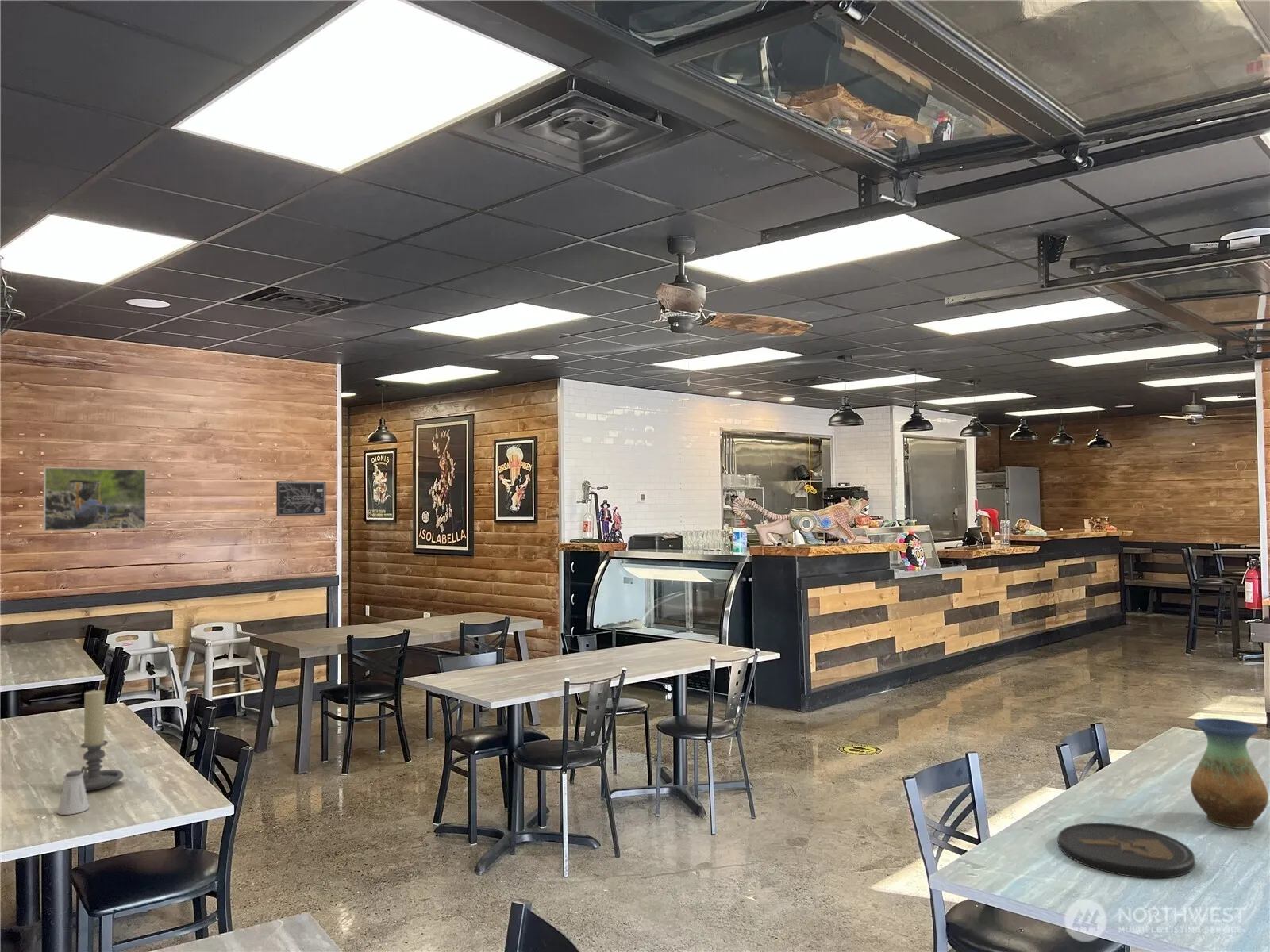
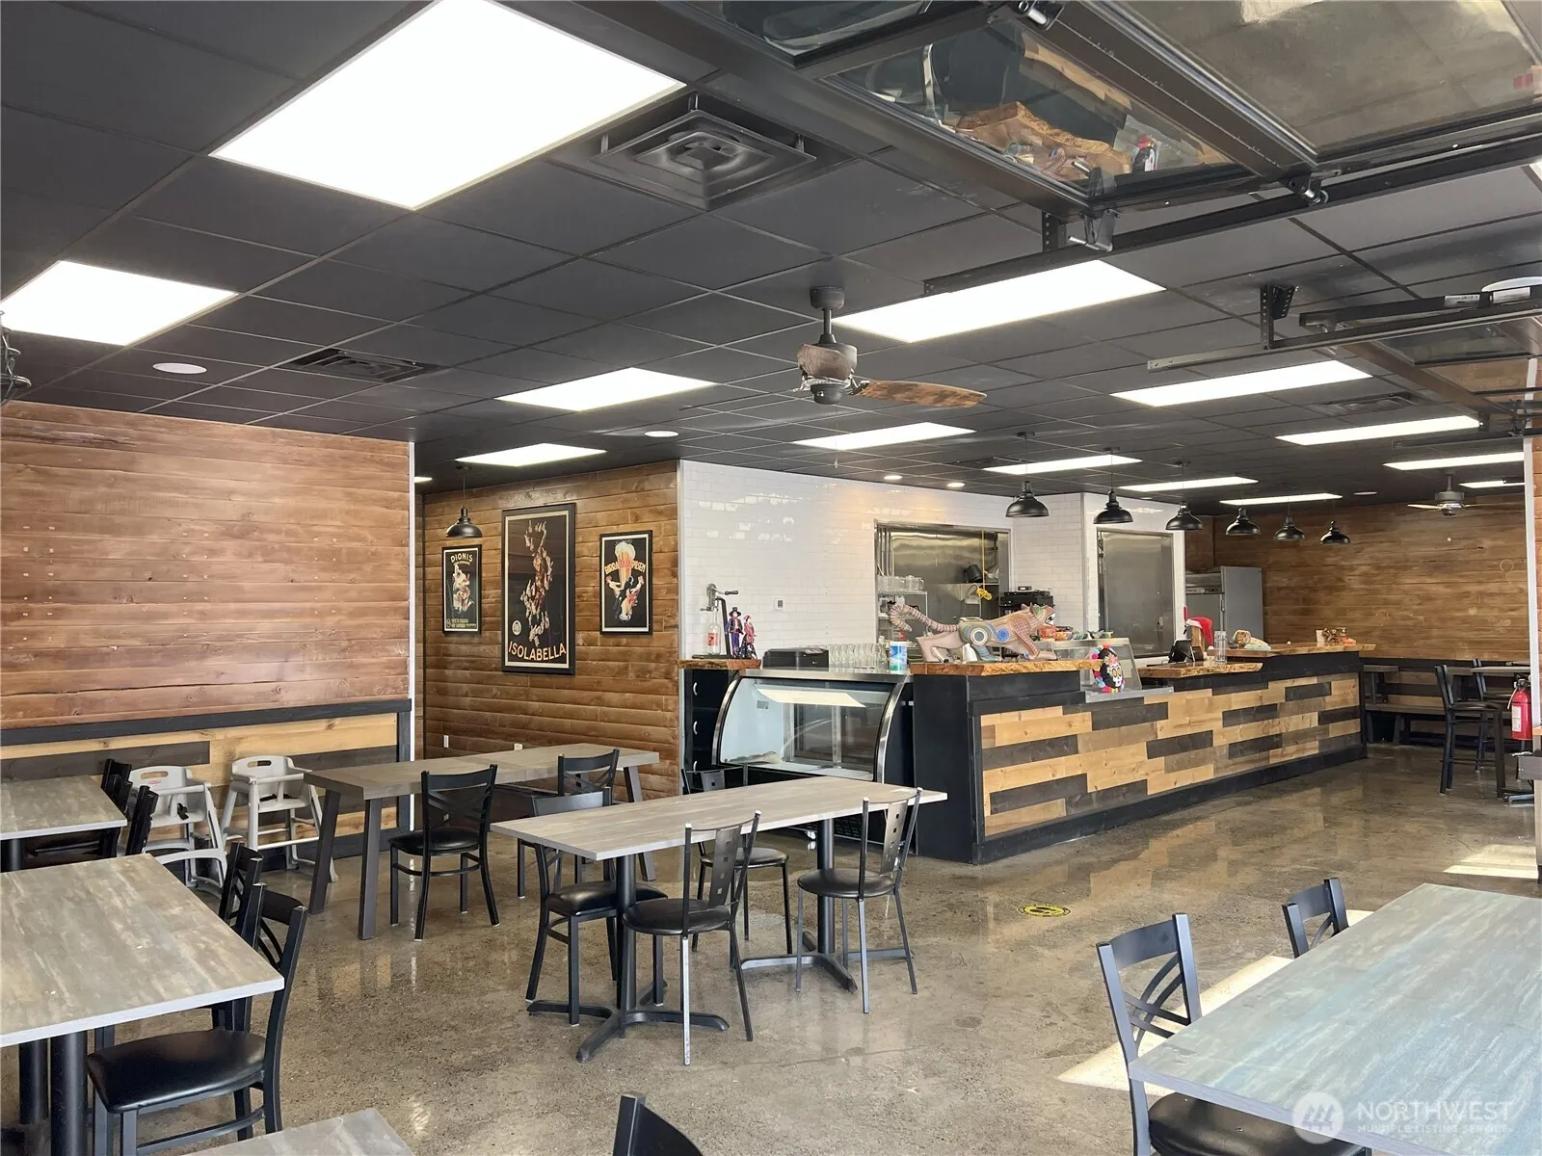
- saltshaker [56,770,90,816]
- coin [1056,822,1196,879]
- candle holder [63,689,125,792]
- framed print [42,466,147,532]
- wall art [275,480,326,516]
- vase [1190,717,1269,830]
